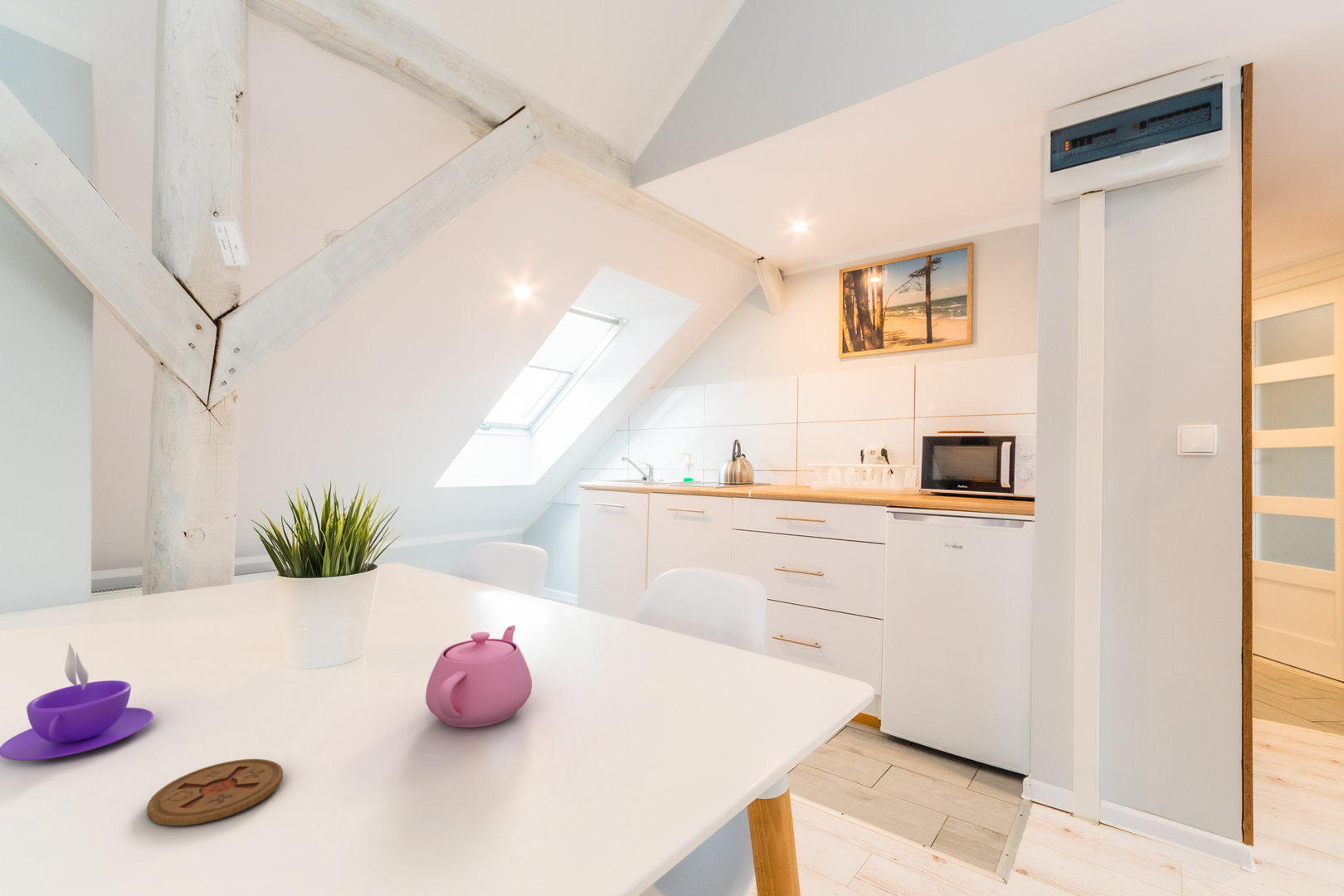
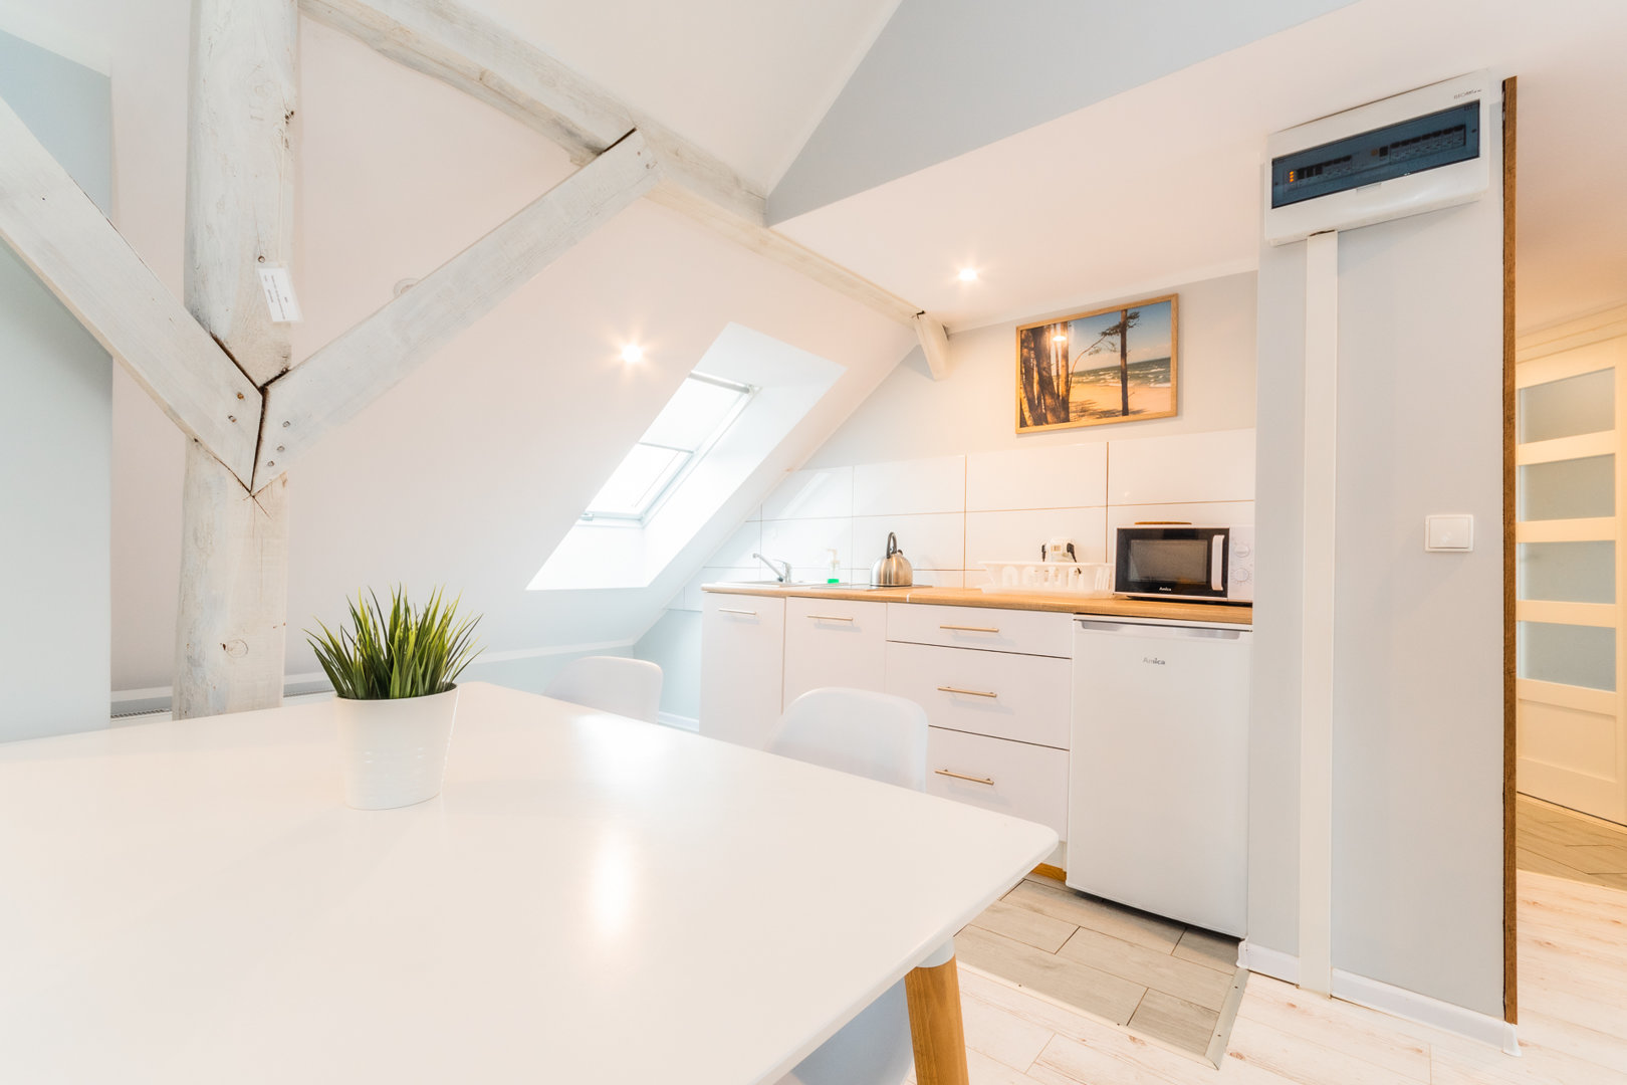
- coffee cup [0,642,154,762]
- coaster [146,758,284,826]
- teapot [425,625,533,728]
